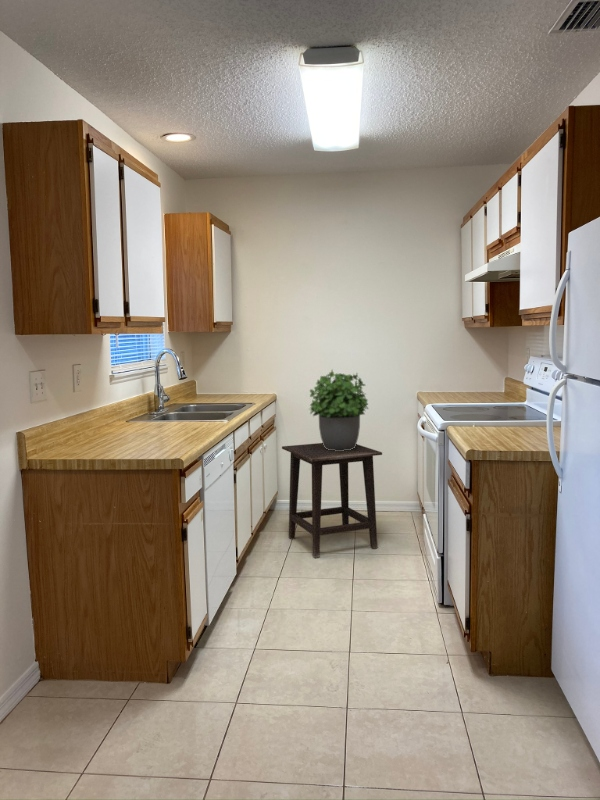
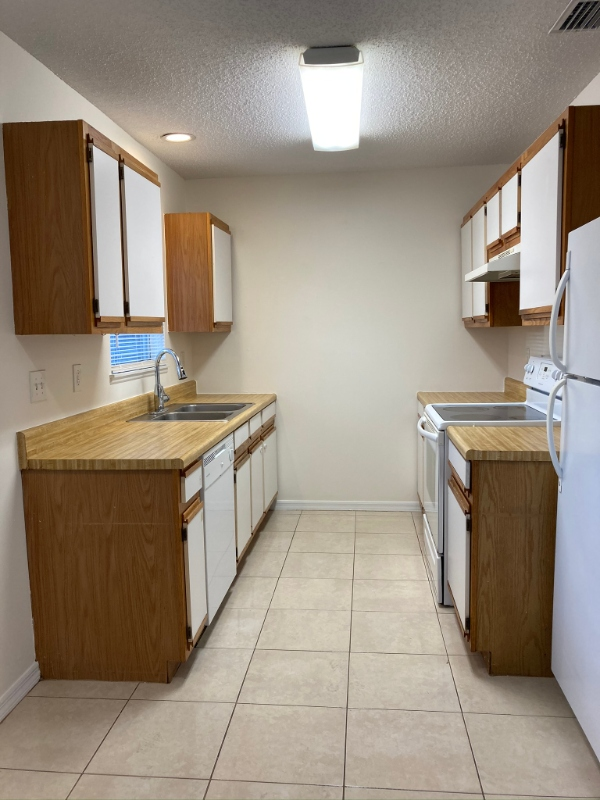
- potted plant [308,368,369,451]
- side table [281,442,383,559]
